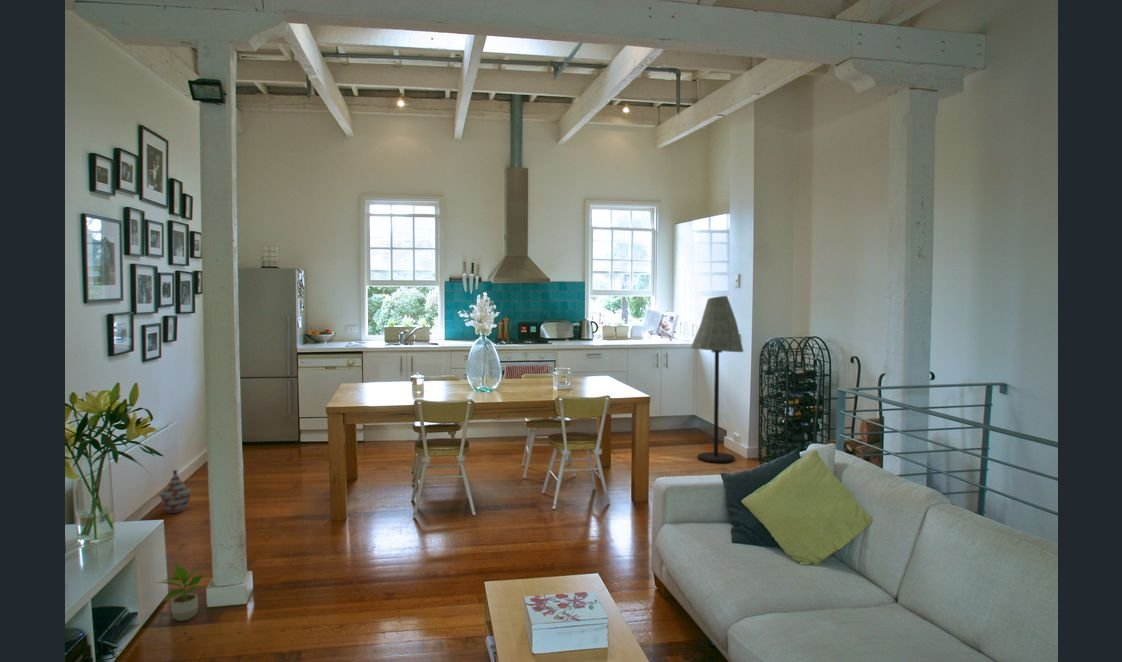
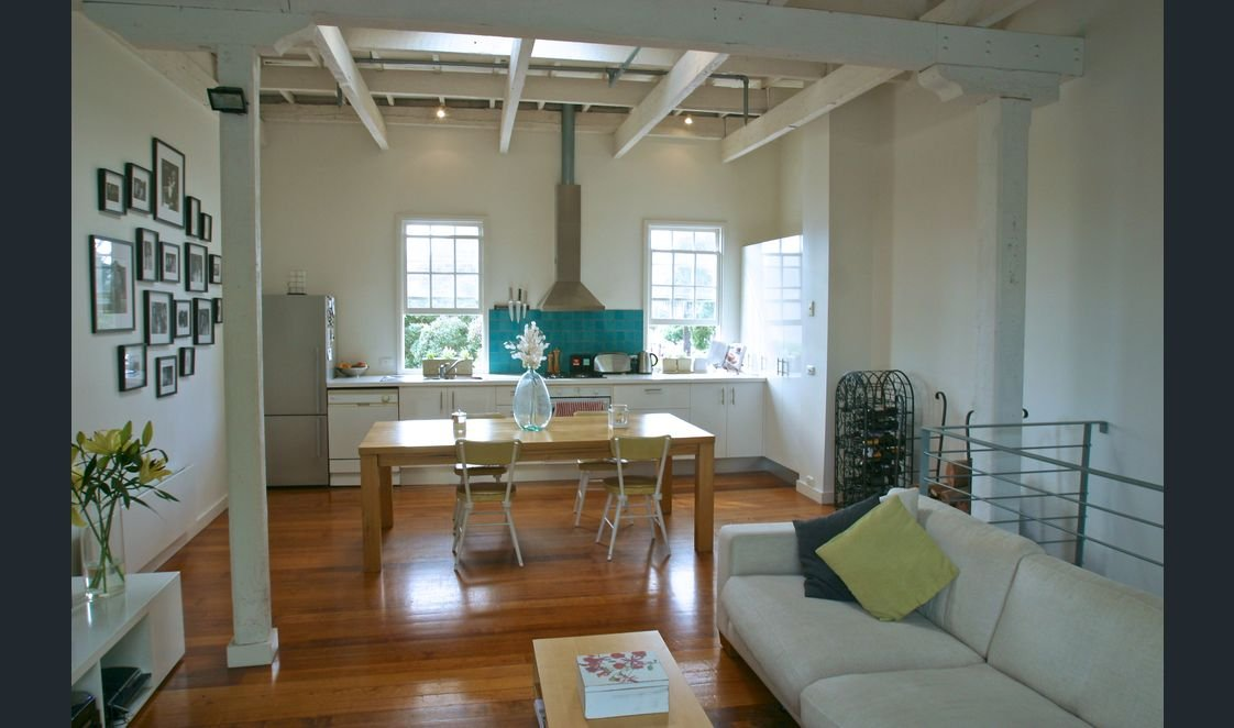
- floor lamp [690,295,745,464]
- potted plant [154,563,205,622]
- woven basket [158,469,193,514]
